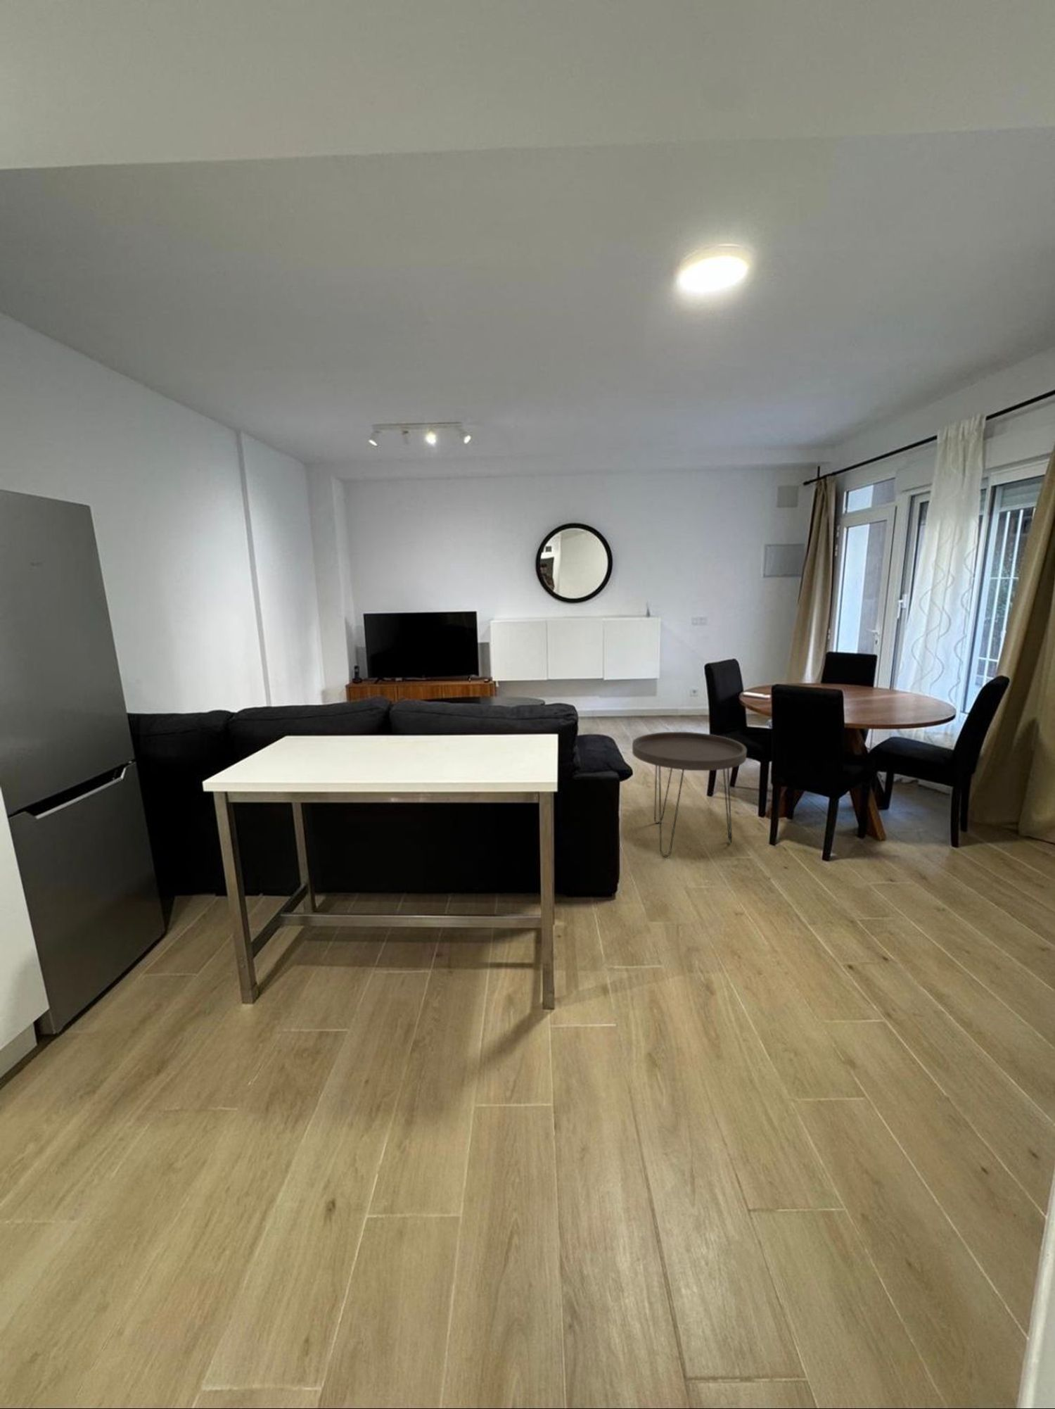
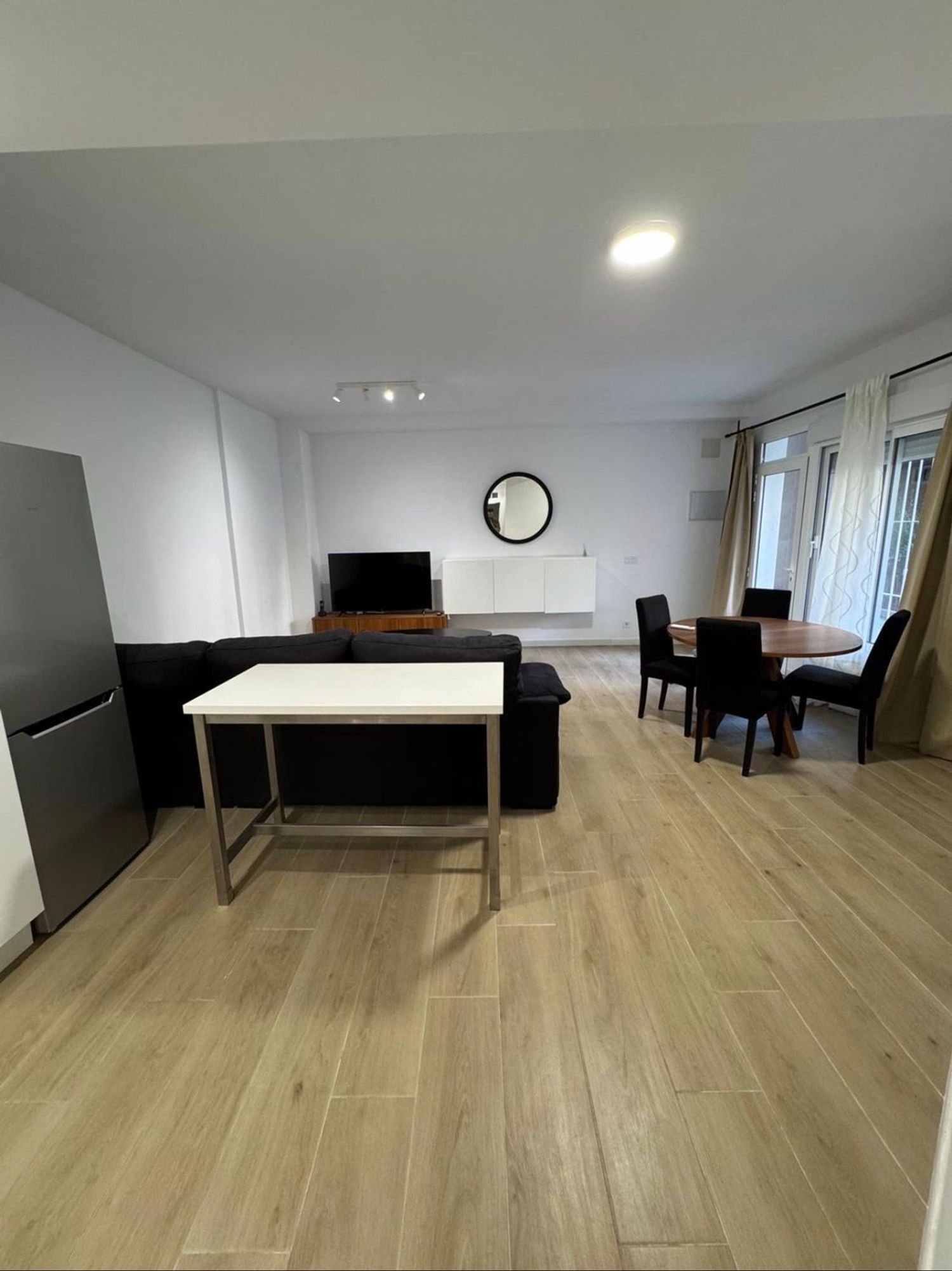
- side table [632,732,748,858]
